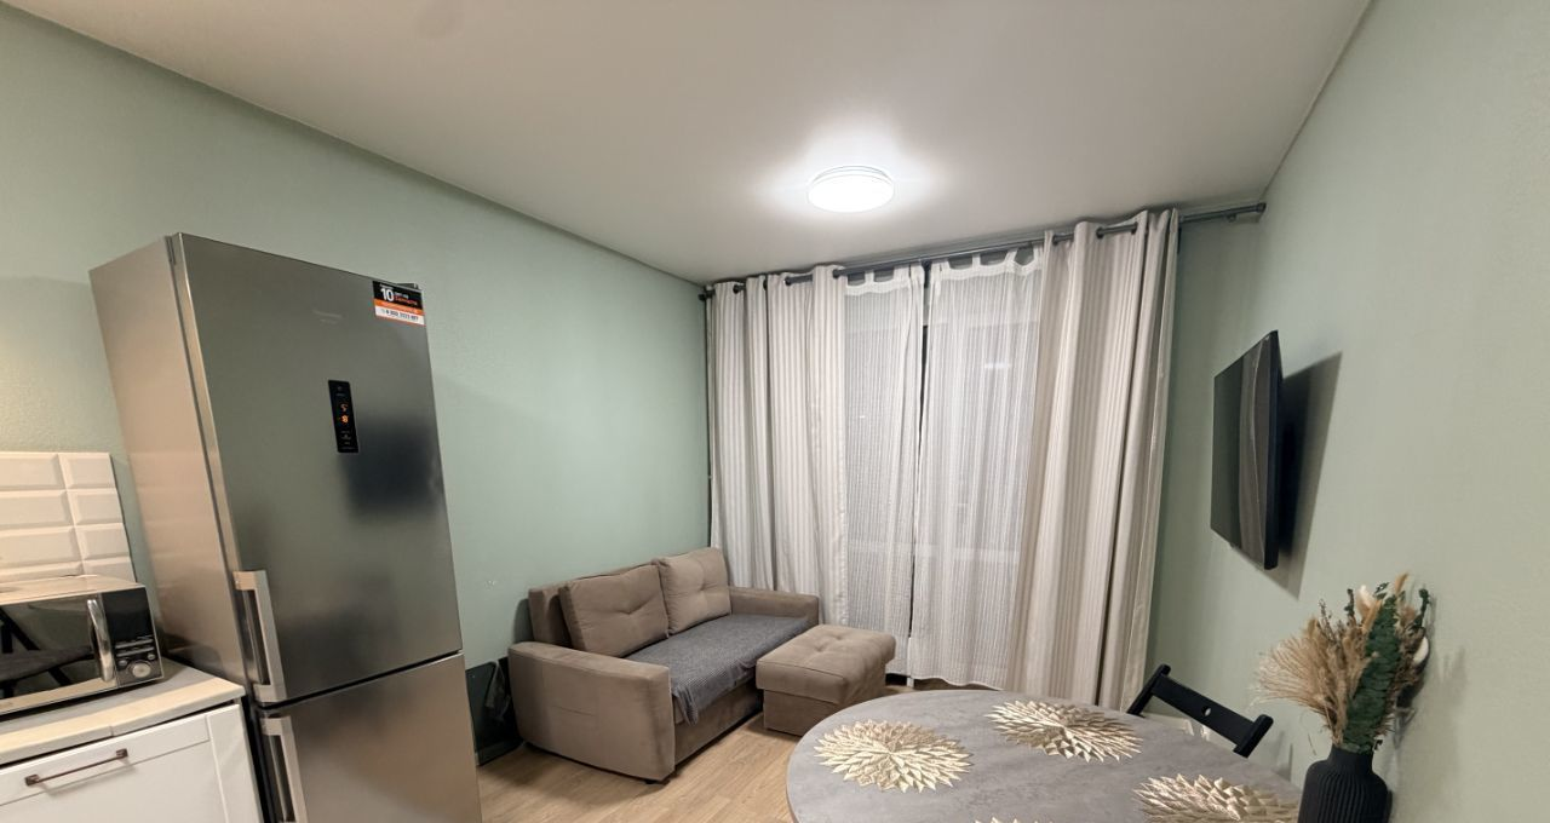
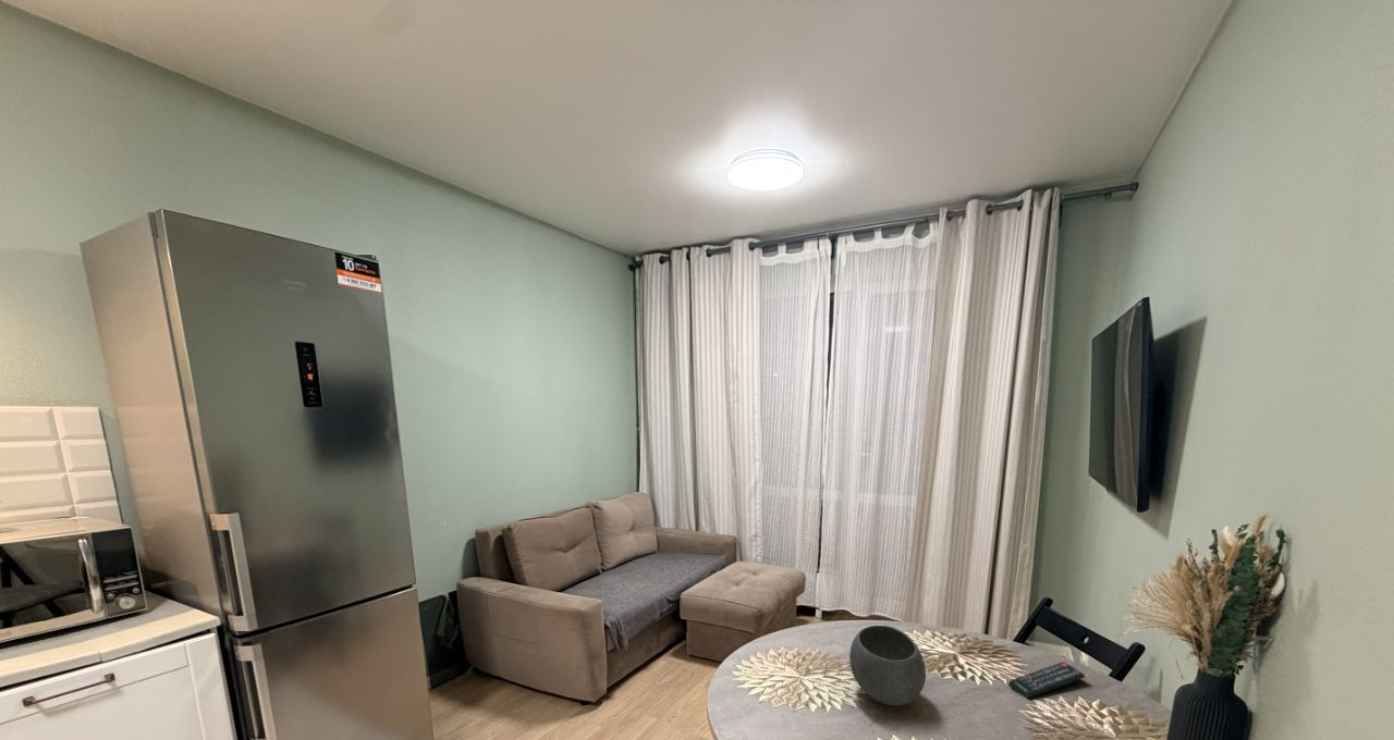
+ remote control [1007,661,1087,700]
+ bowl [848,625,927,707]
